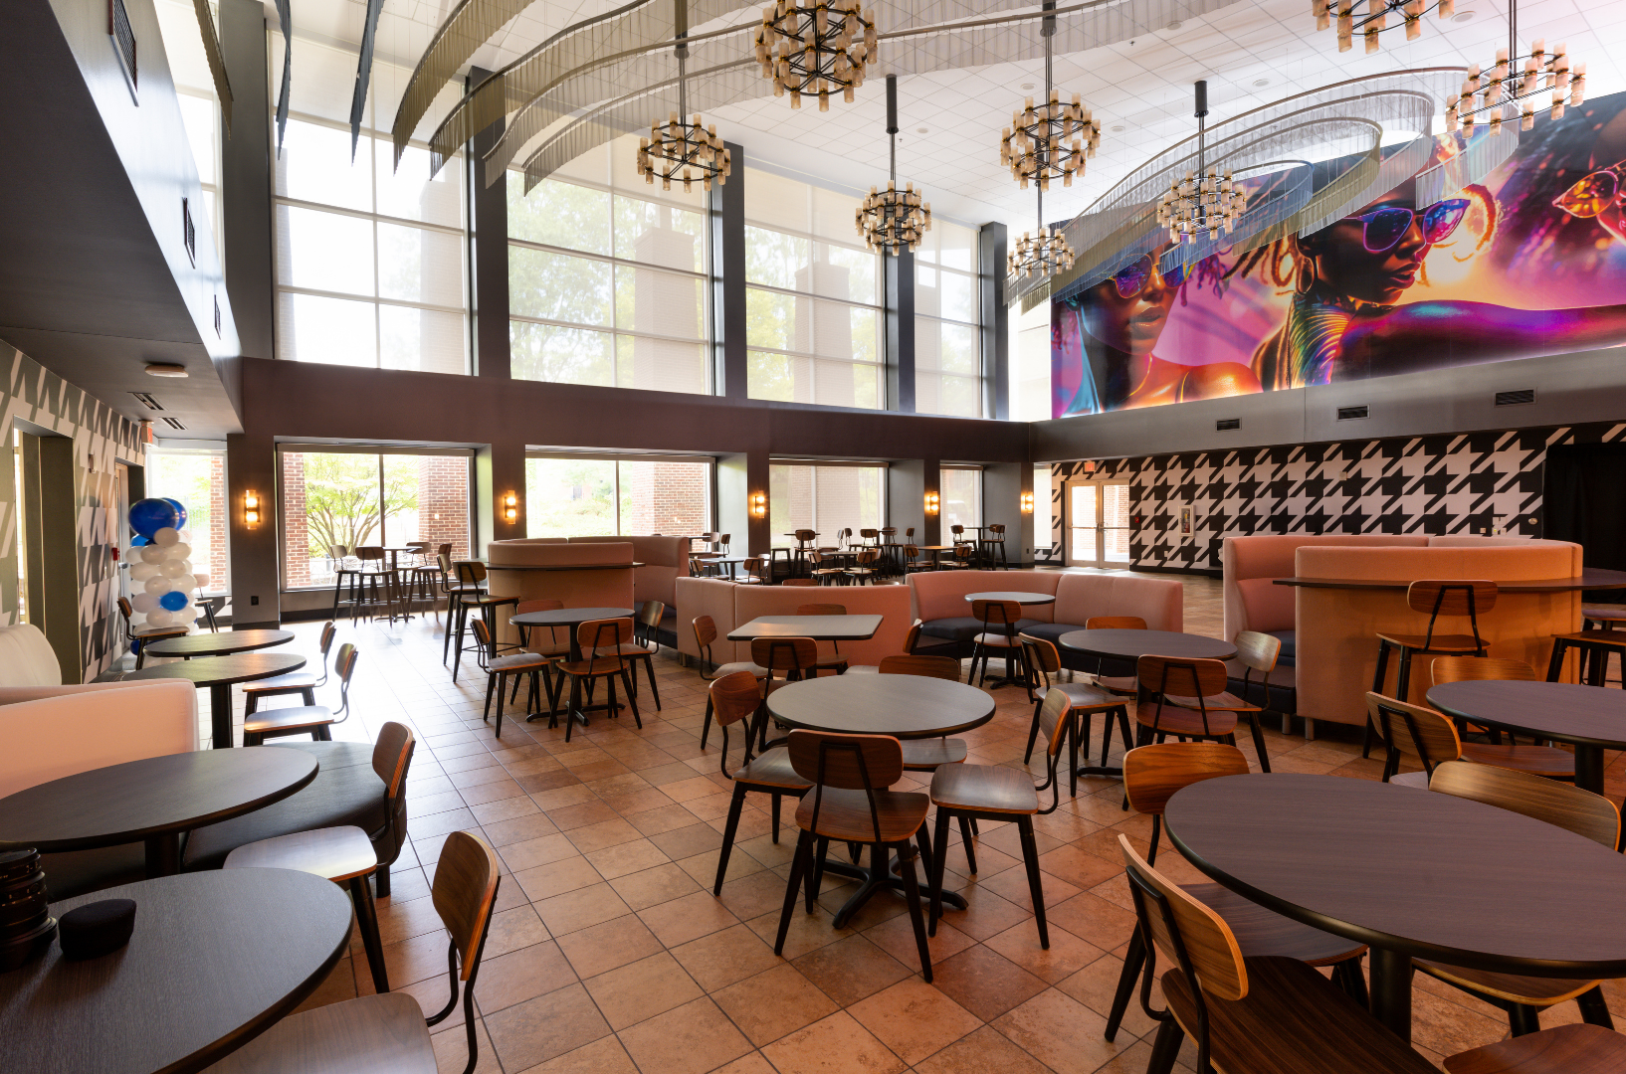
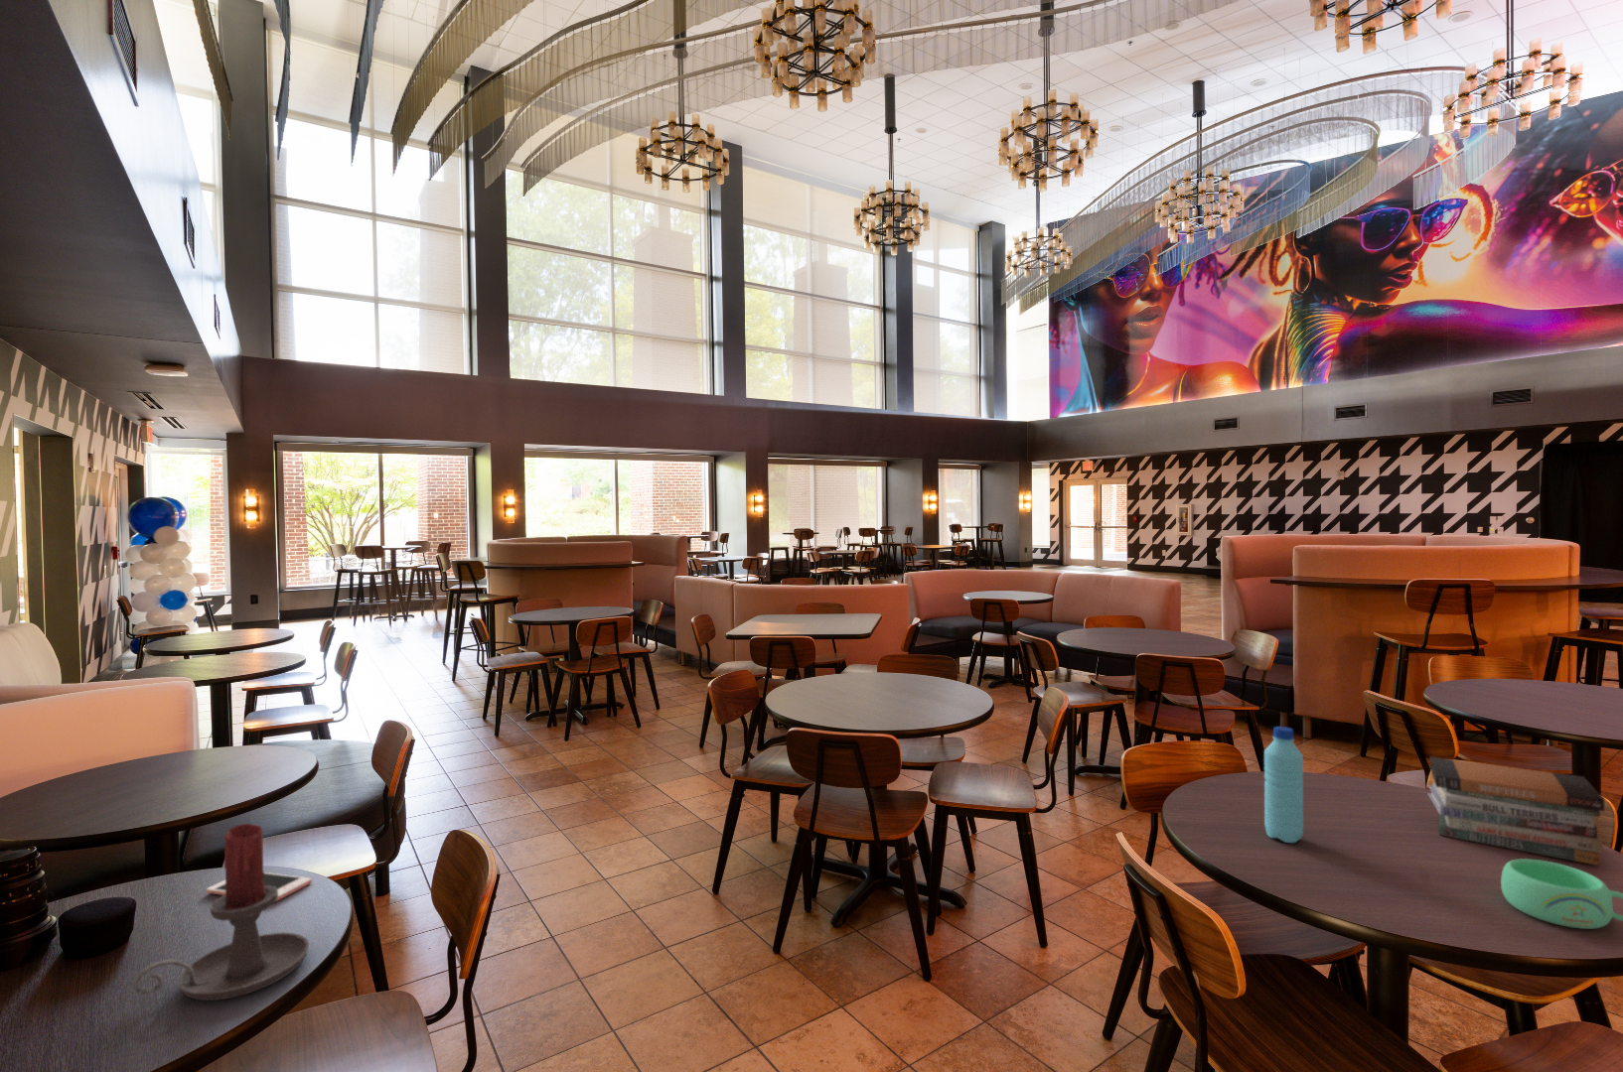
+ mug [1500,858,1623,930]
+ cell phone [206,871,312,902]
+ candle holder [133,823,310,1001]
+ book stack [1428,755,1605,866]
+ water bottle [1264,725,1305,843]
